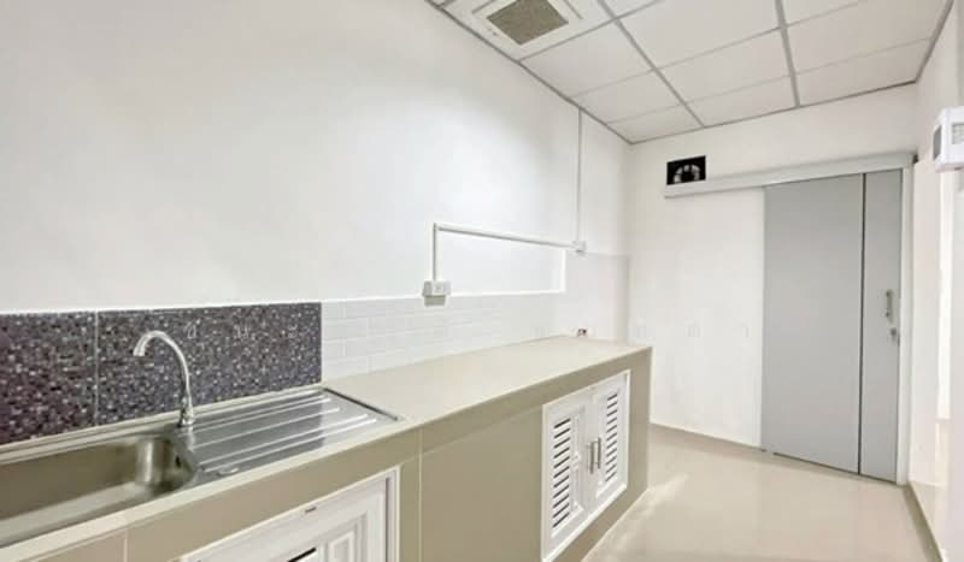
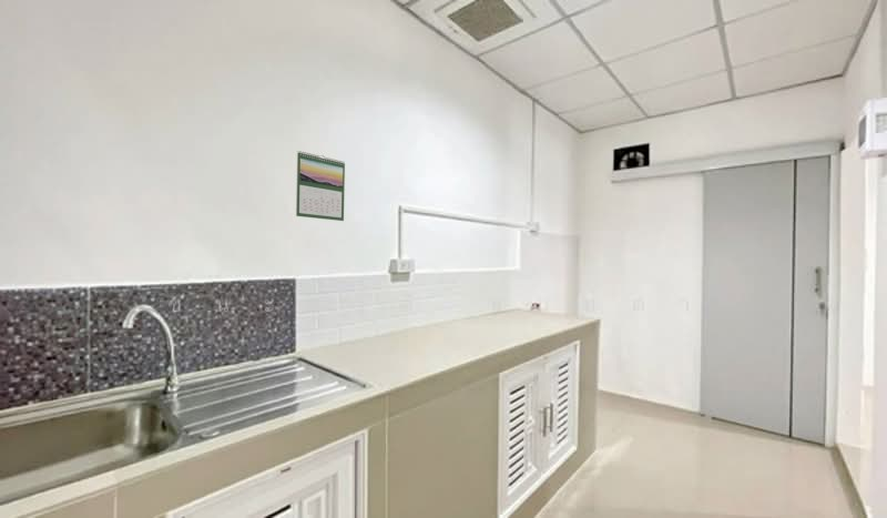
+ calendar [295,150,346,222]
